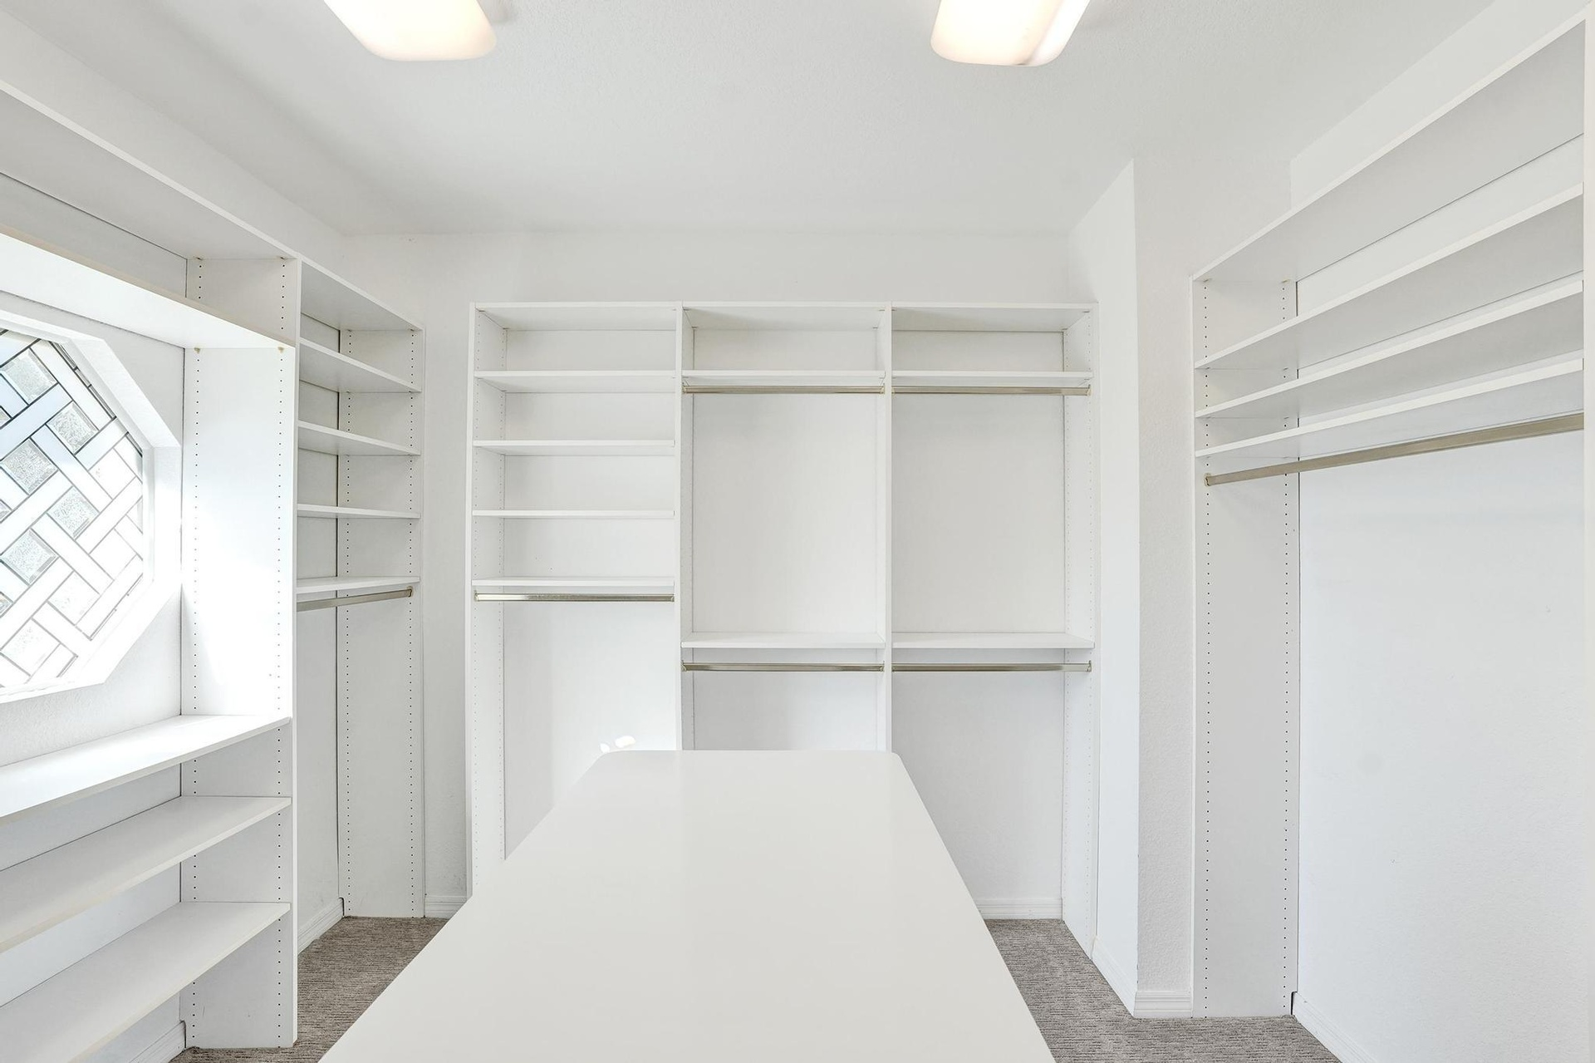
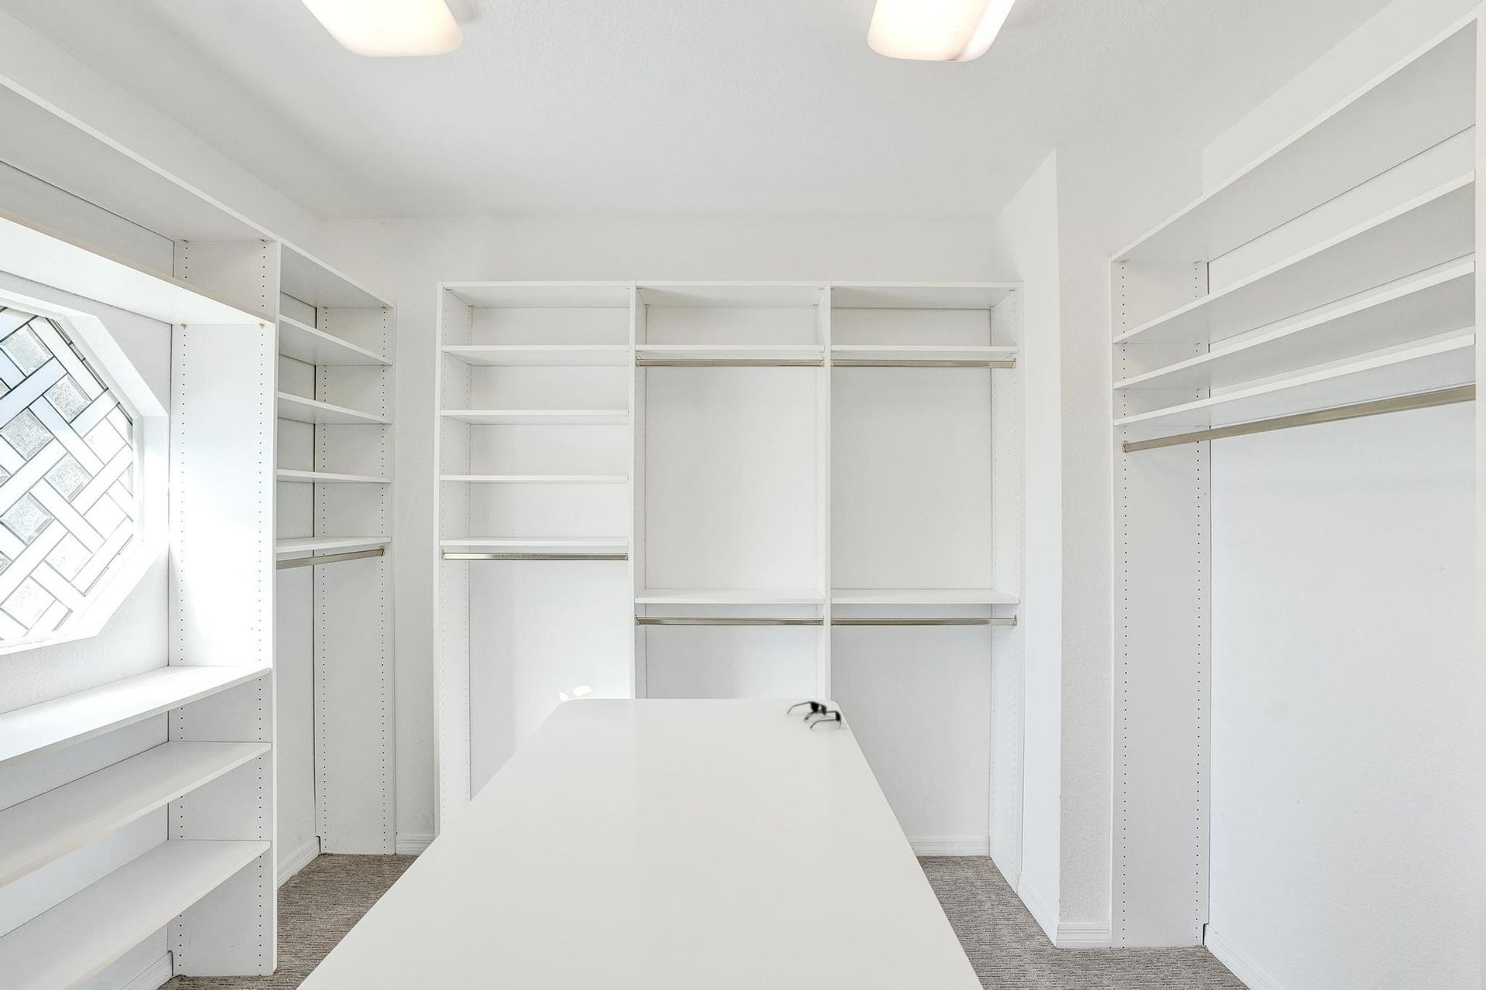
+ sunglasses [787,701,842,730]
